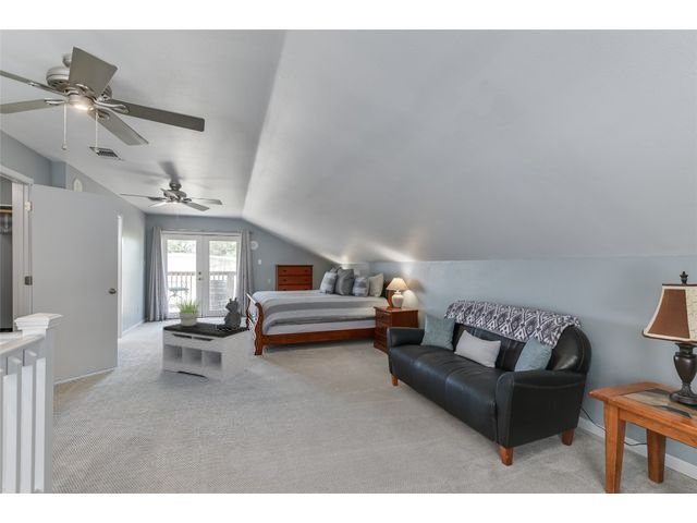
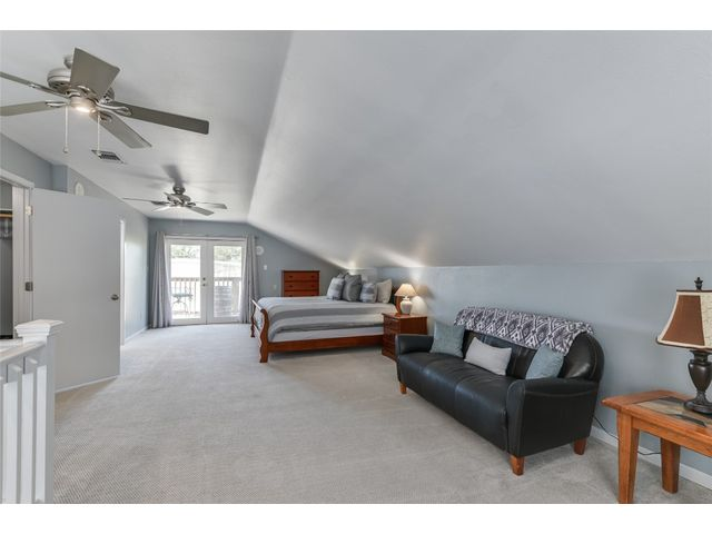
- potted plant [172,297,203,326]
- stuffed bear [216,296,243,330]
- bench [161,320,249,382]
